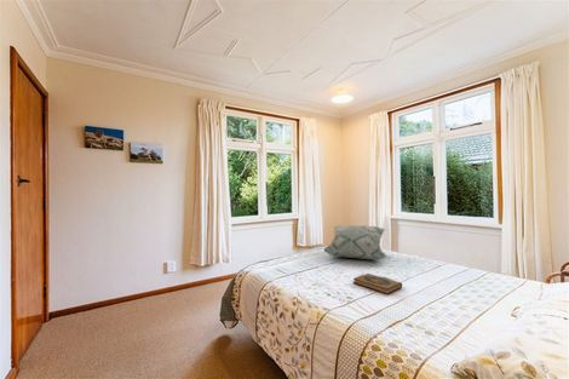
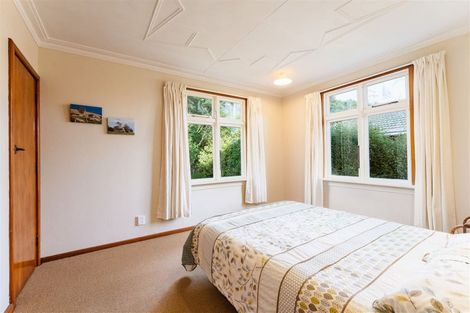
- decorative pillow [322,224,387,260]
- hardback book [352,272,403,295]
